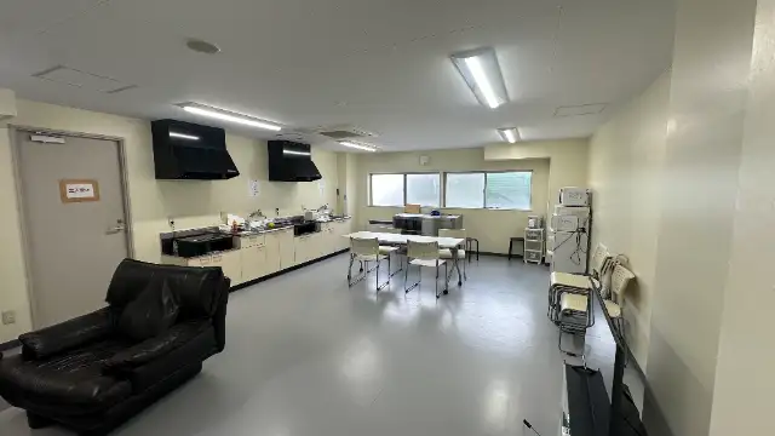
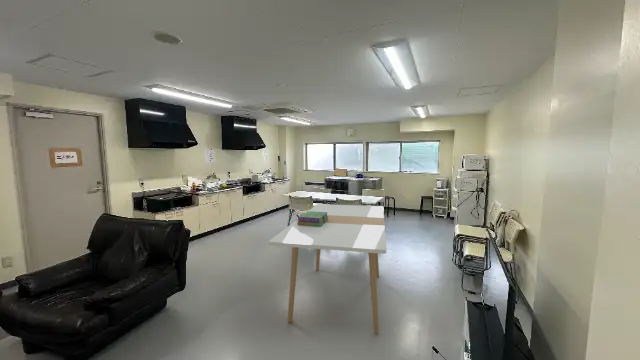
+ dining table [268,203,388,336]
+ stack of books [297,210,328,227]
